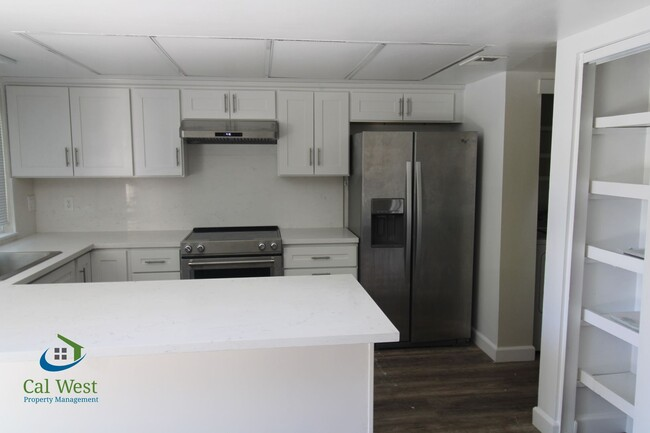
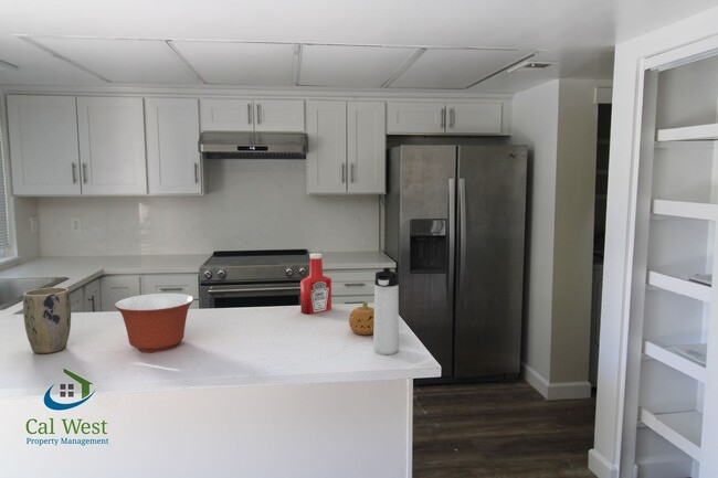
+ soap bottle [299,253,332,316]
+ plant pot [22,286,72,354]
+ mixing bowl [114,293,196,353]
+ thermos bottle [372,267,400,355]
+ fruit [348,301,374,336]
